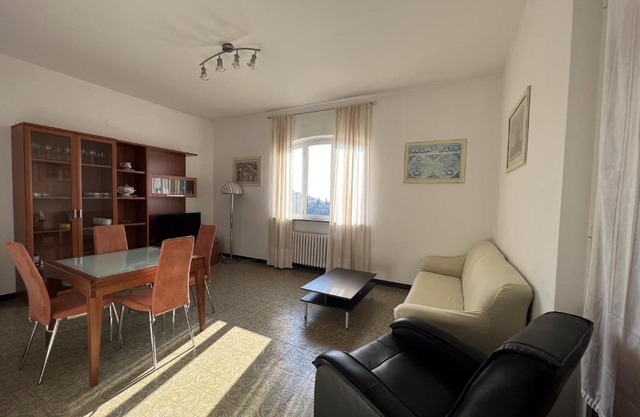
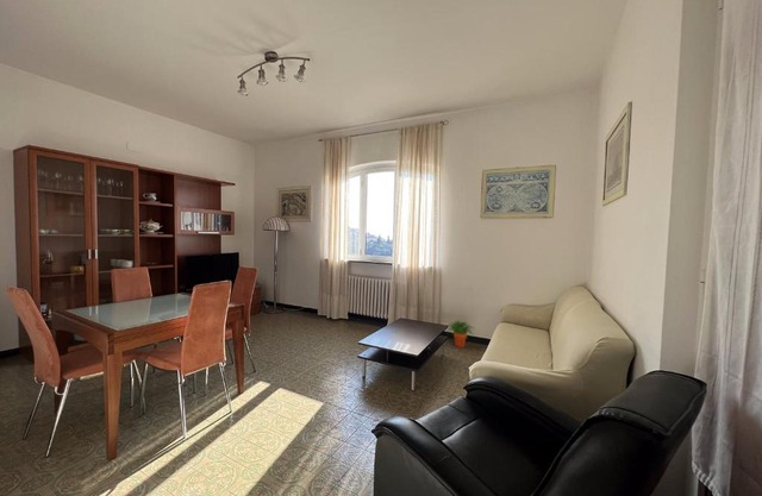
+ potted plant [446,319,475,349]
